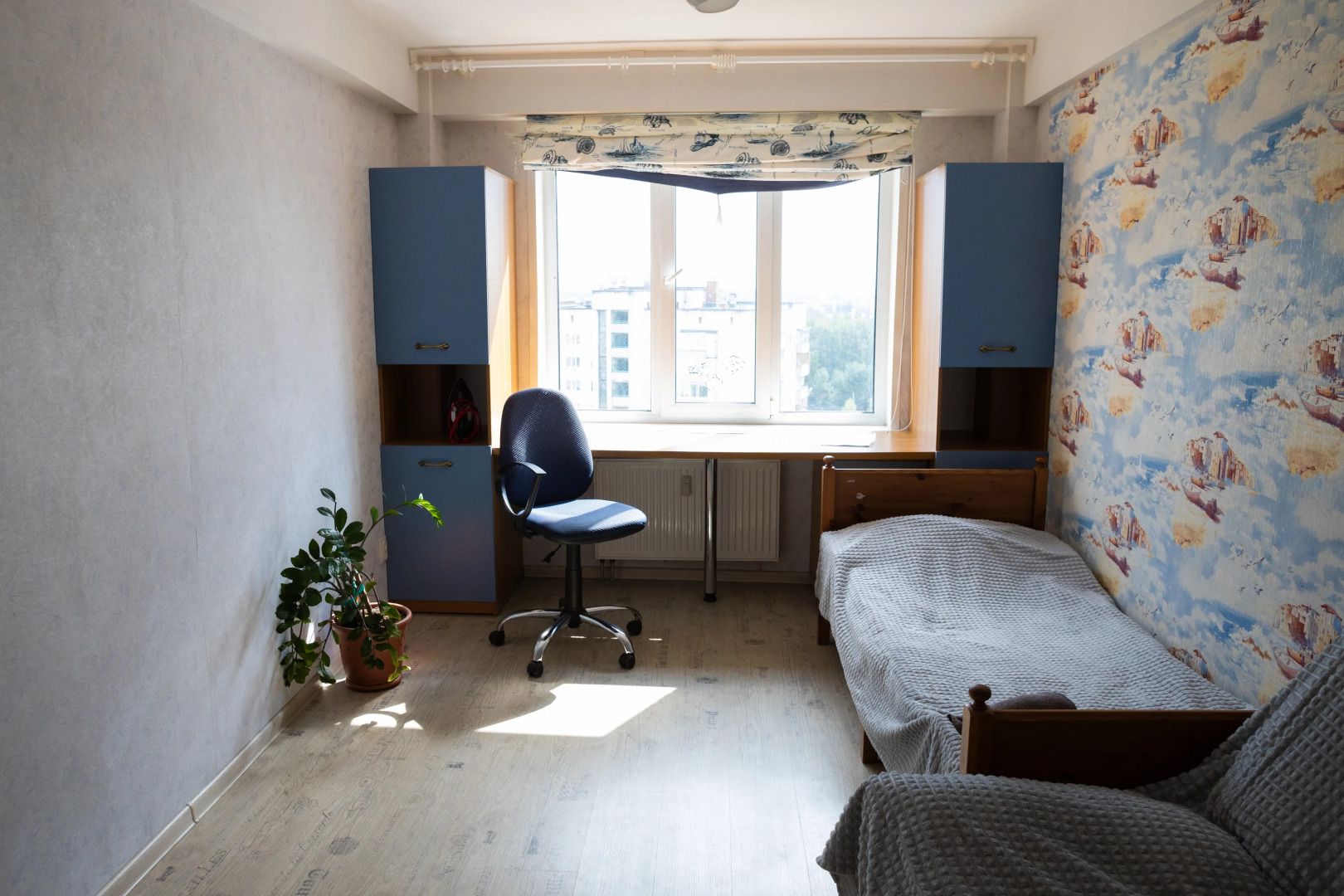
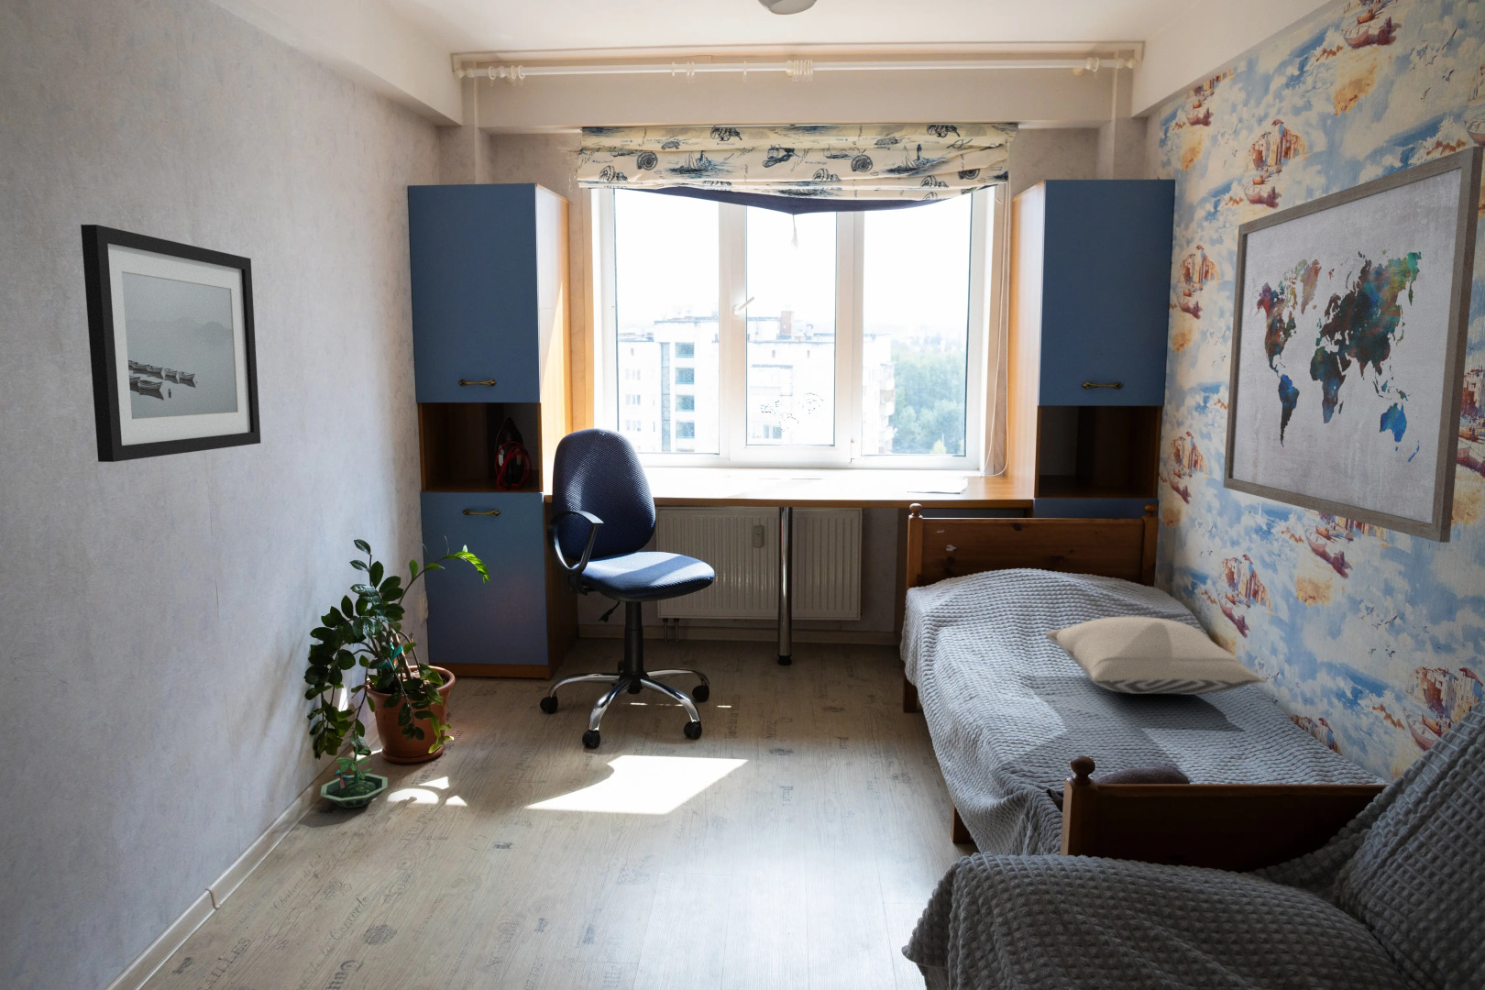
+ terrarium [319,738,389,810]
+ wall art [1223,146,1485,544]
+ pillow [1044,617,1266,696]
+ wall art [80,223,261,463]
